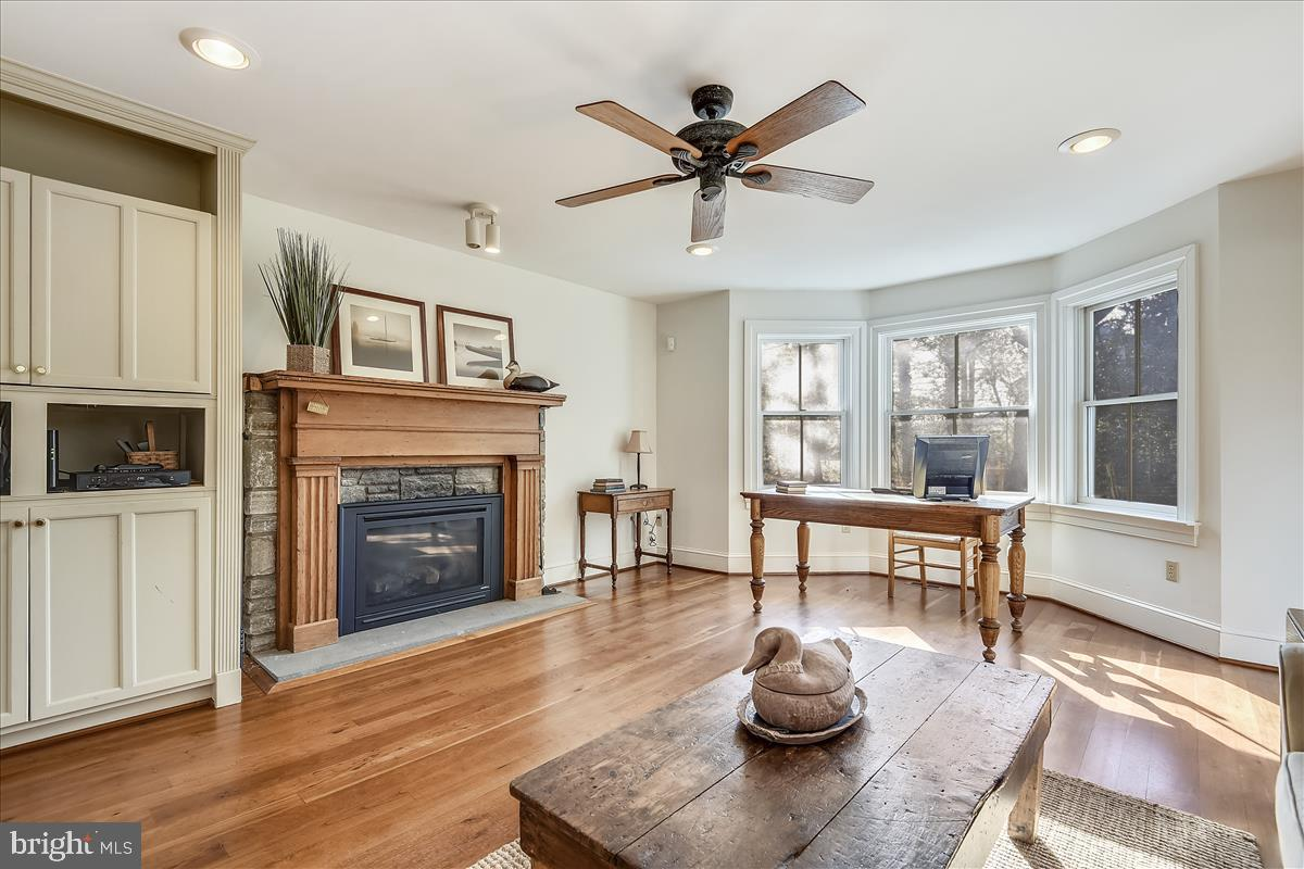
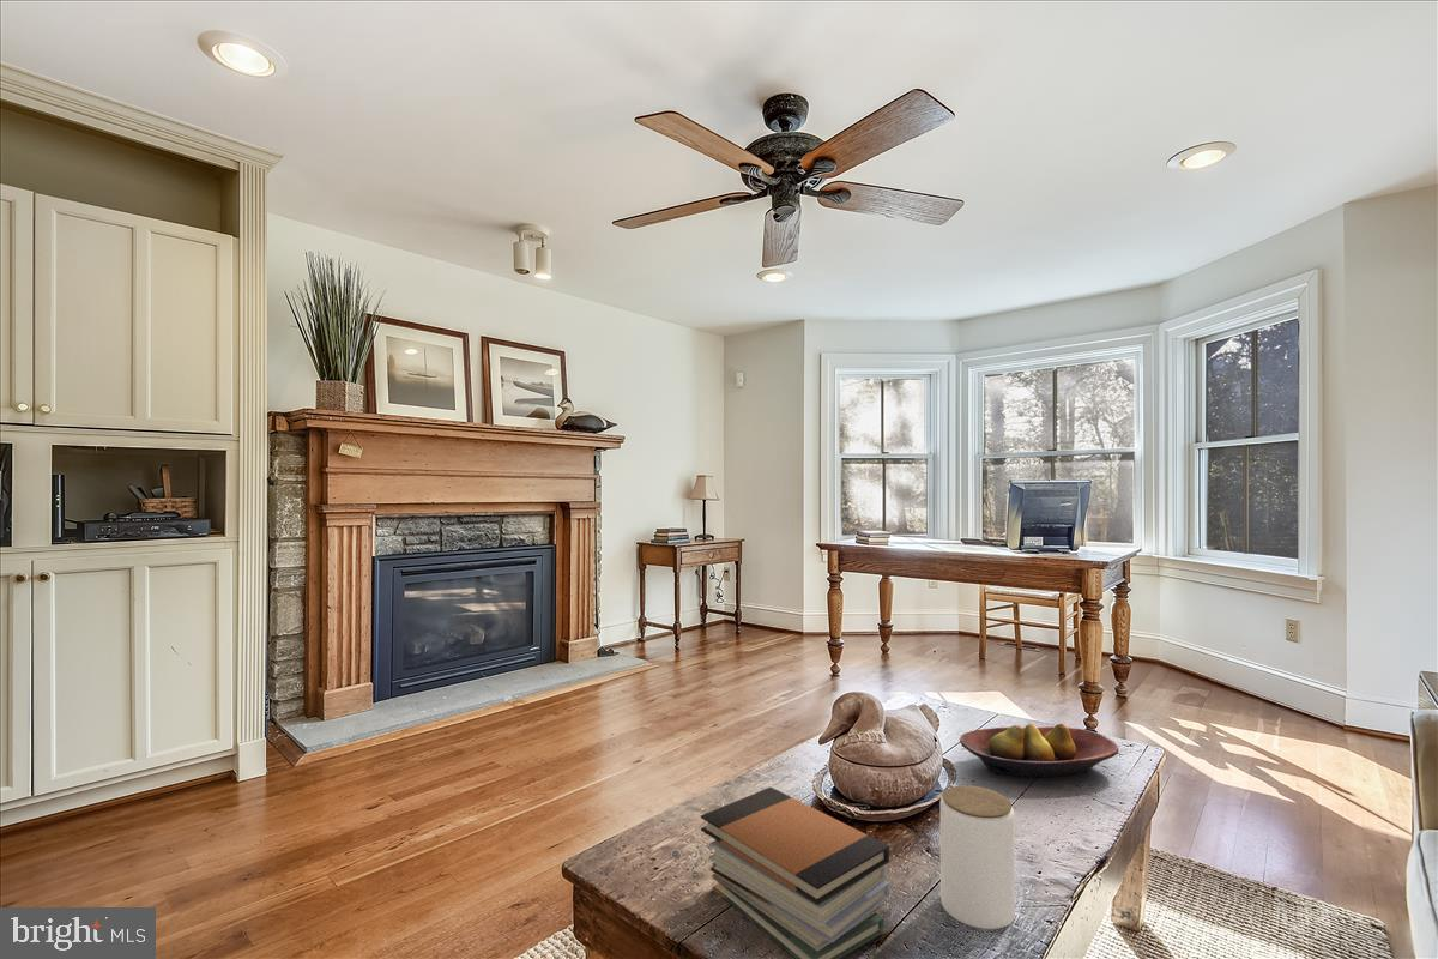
+ fruit bowl [959,723,1120,778]
+ book stack [700,786,890,959]
+ jar [939,784,1016,930]
